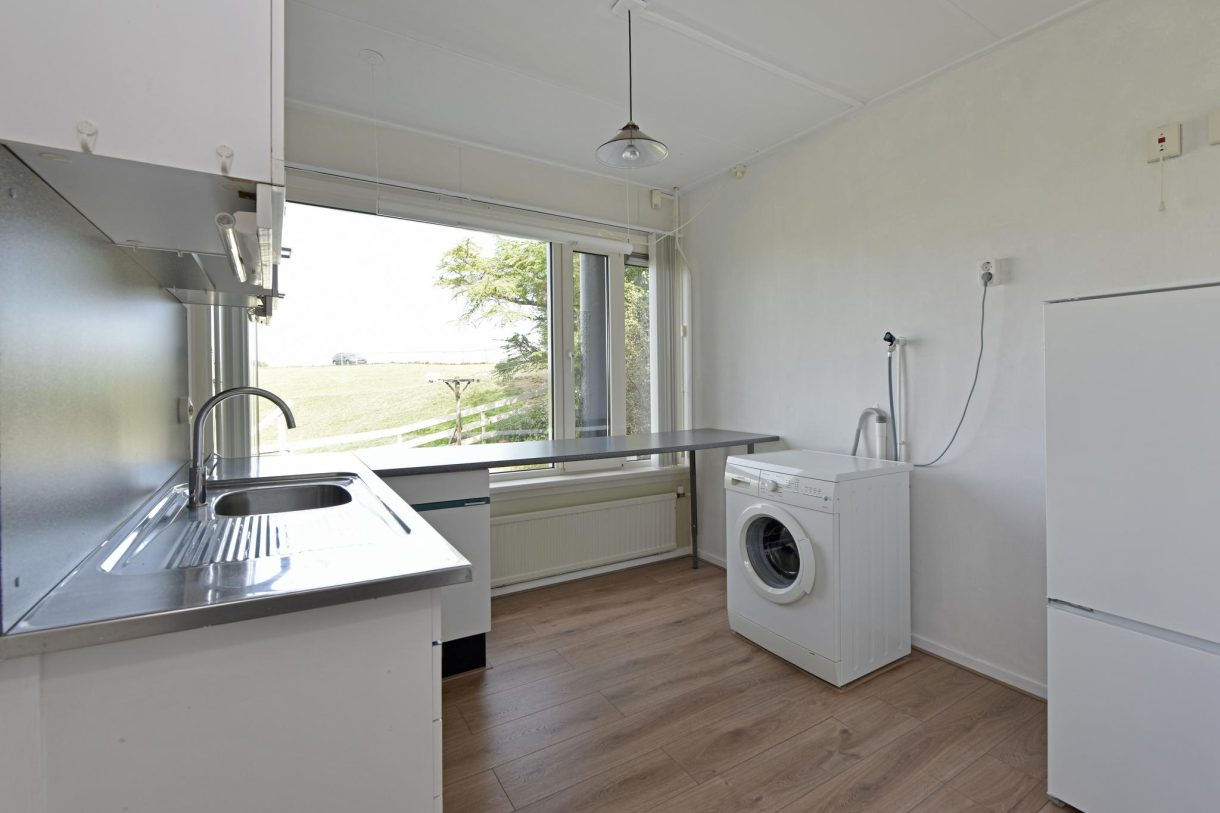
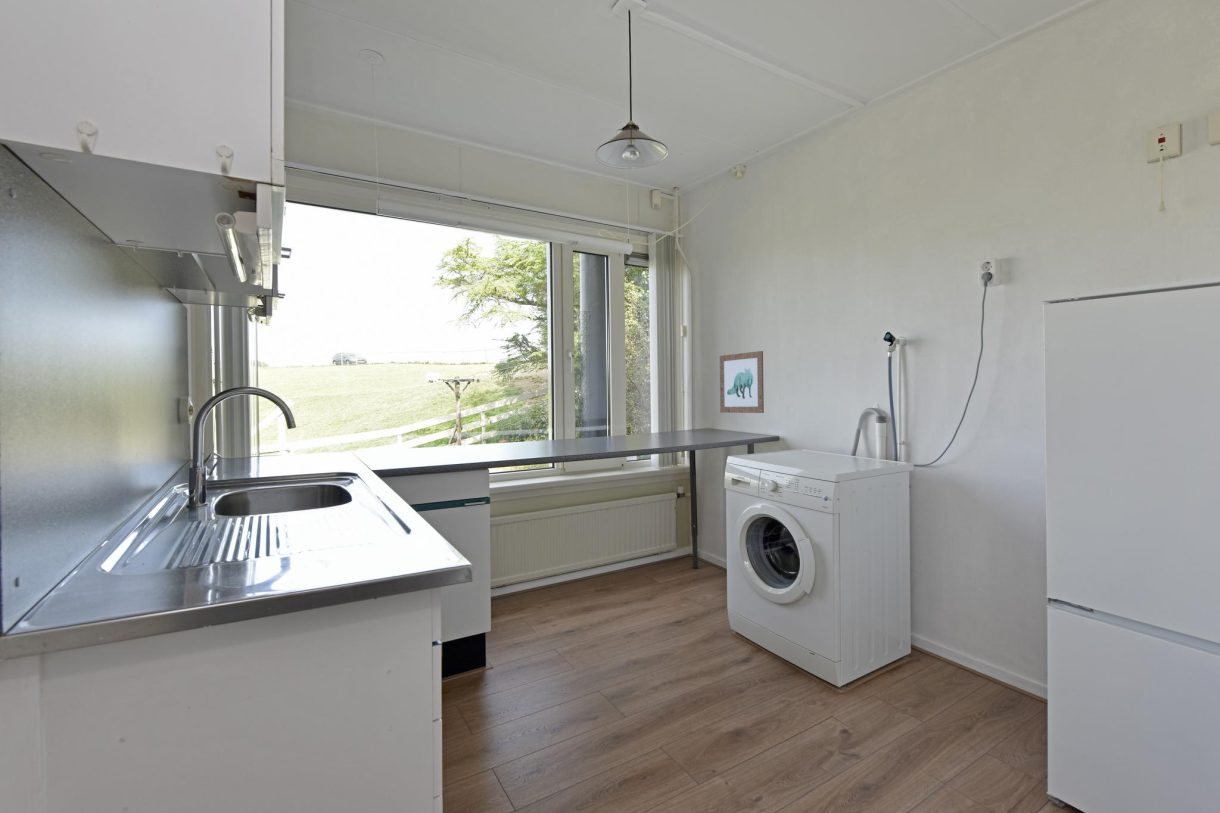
+ wall art [719,350,765,414]
